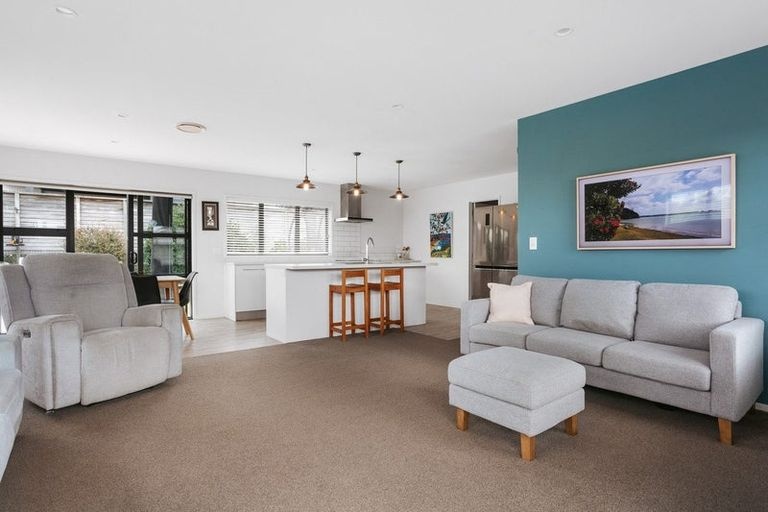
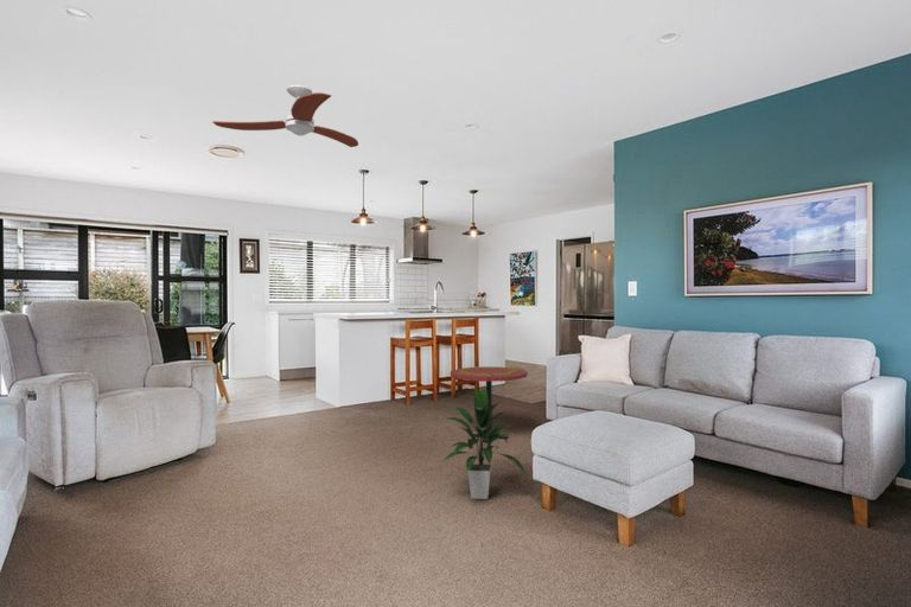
+ ceiling fan [211,84,359,148]
+ indoor plant [442,384,528,500]
+ side table [450,365,529,443]
